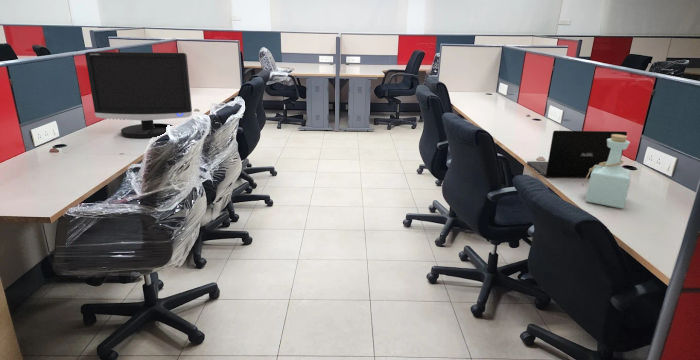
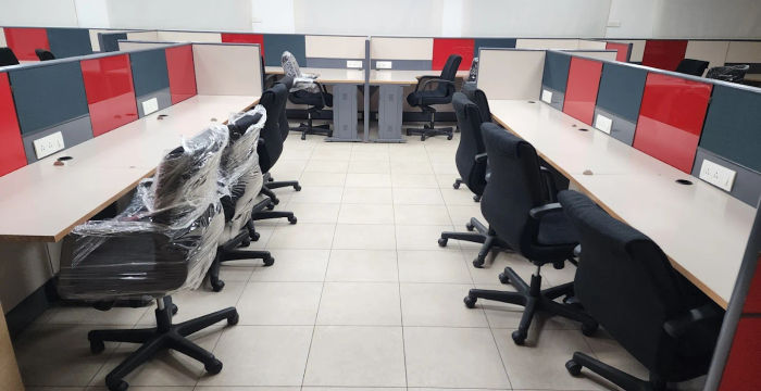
- bottle [581,134,632,209]
- laptop [526,130,628,178]
- monitor [84,51,193,139]
